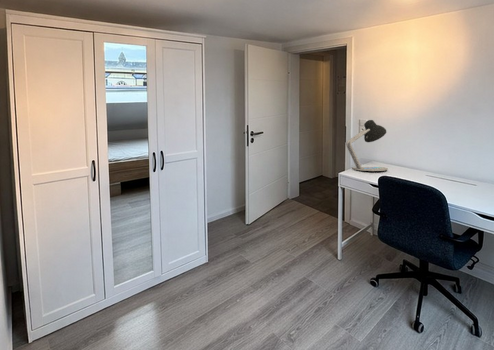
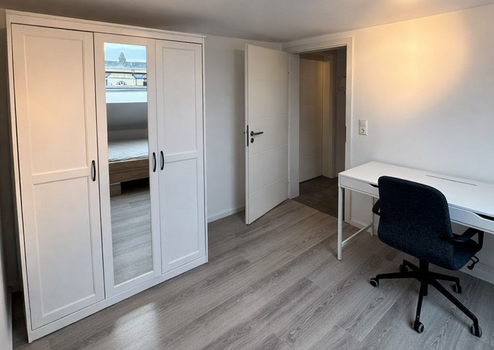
- desk lamp [345,119,389,172]
